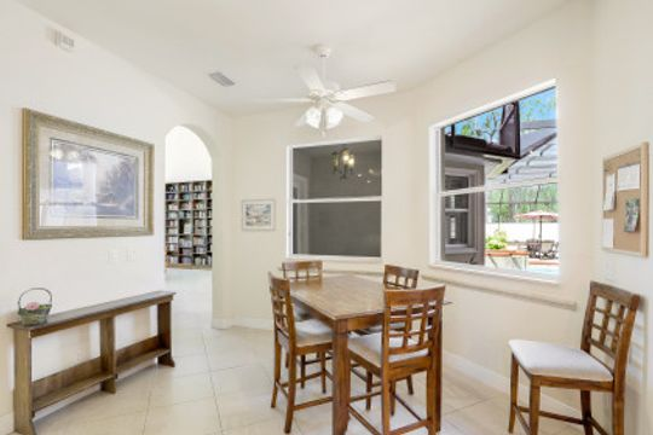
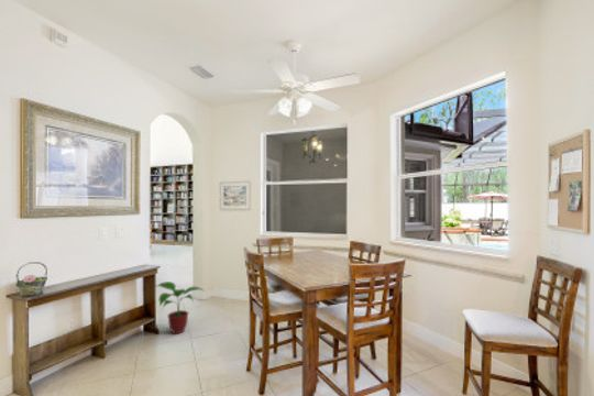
+ potted plant [154,280,207,336]
